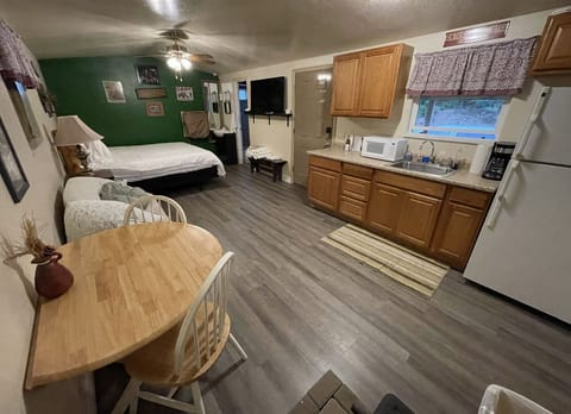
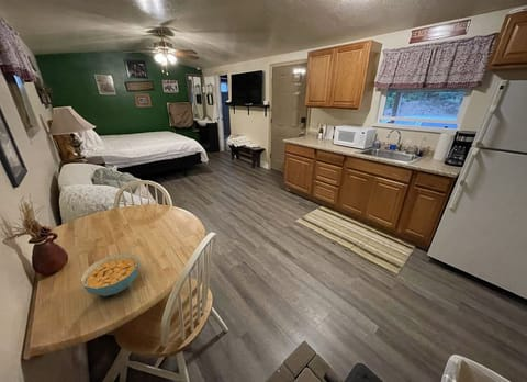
+ cereal bowl [79,252,139,297]
